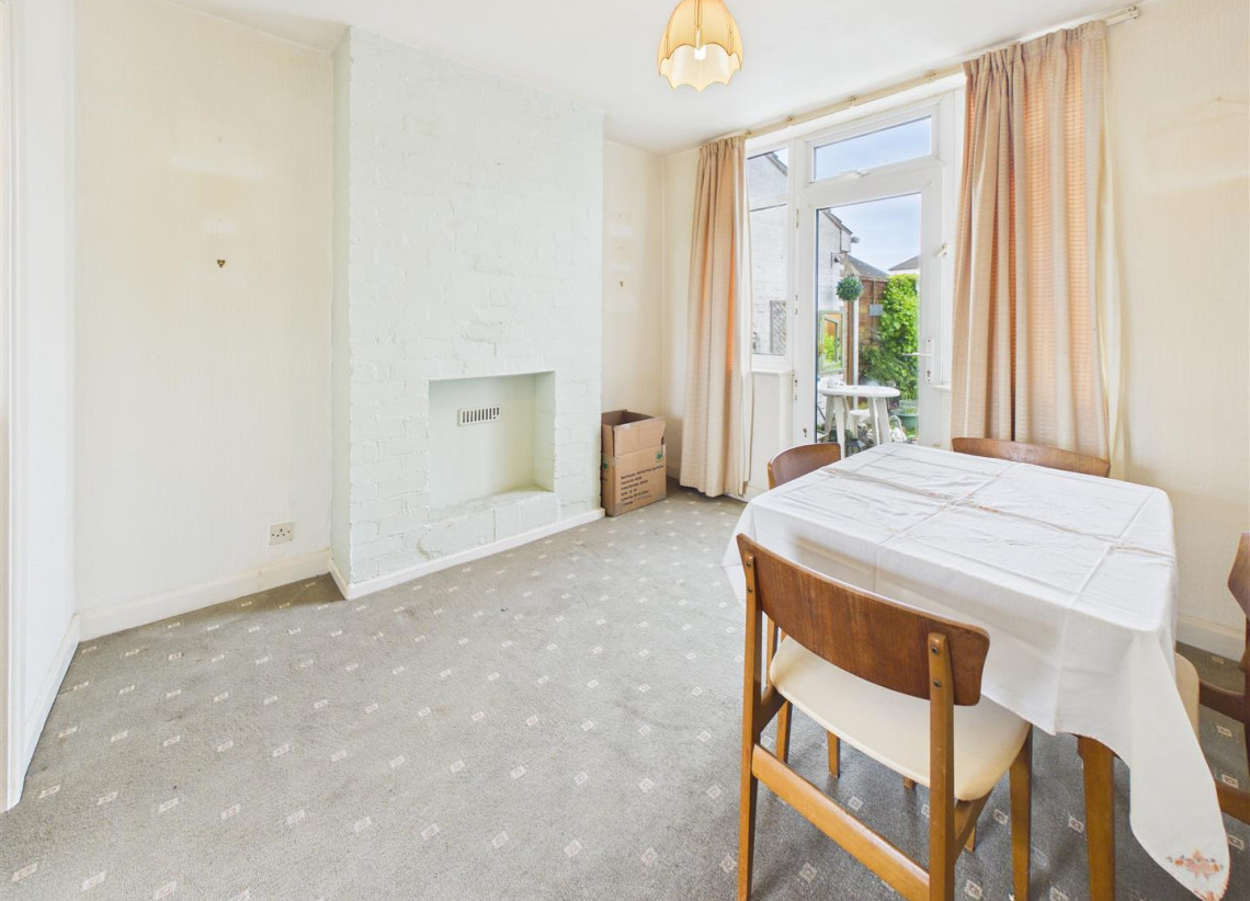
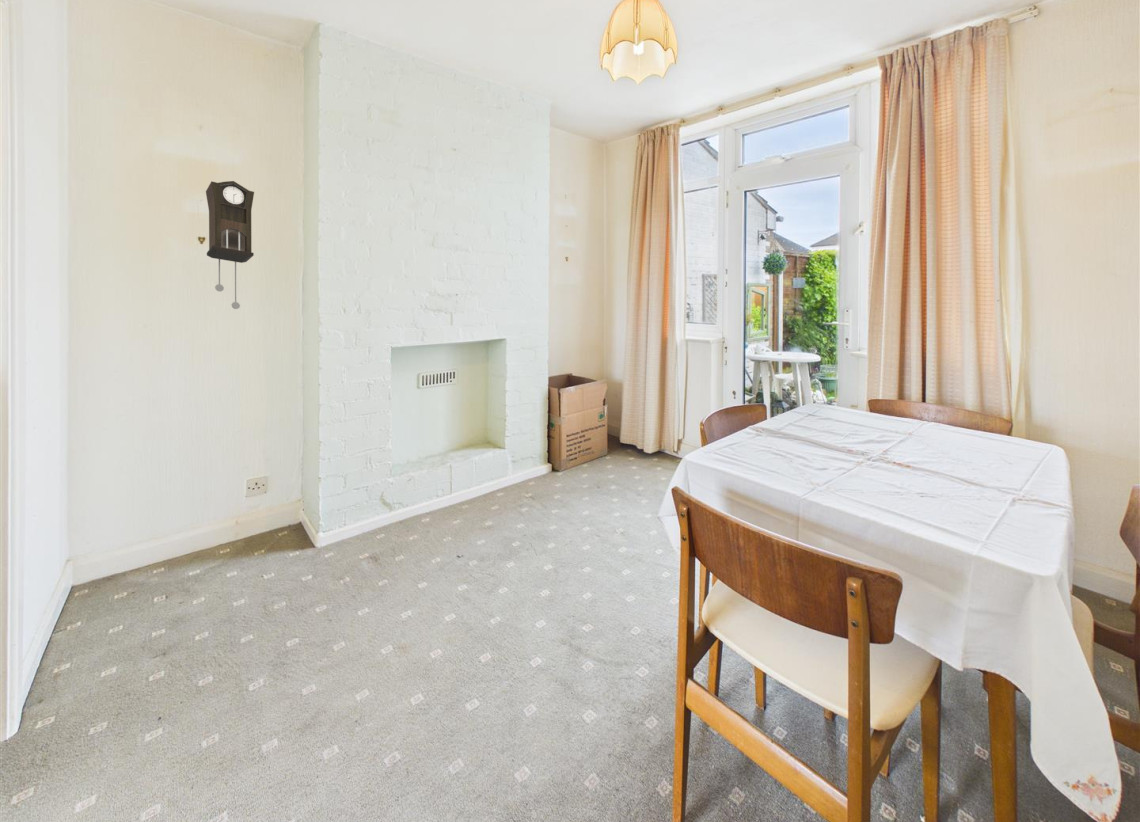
+ pendulum clock [205,180,255,310]
